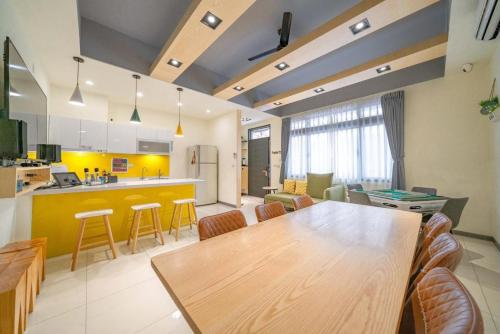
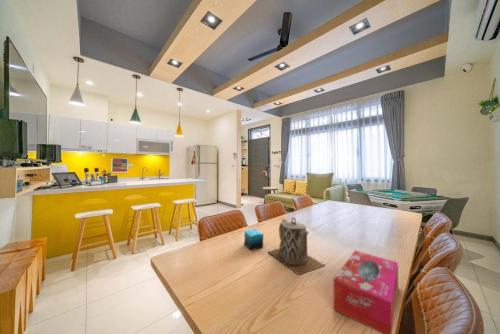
+ tissue box [332,250,399,334]
+ teapot [267,216,327,276]
+ candle [243,228,265,251]
